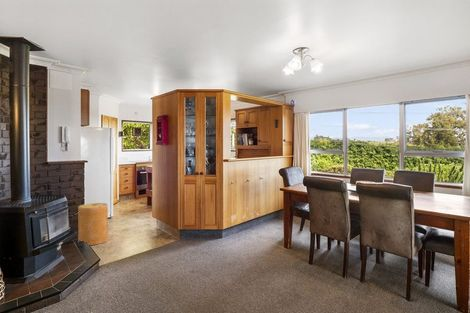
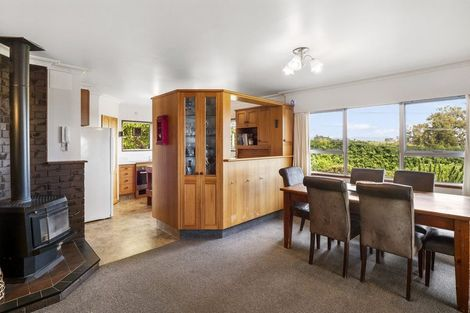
- basket [77,202,109,246]
